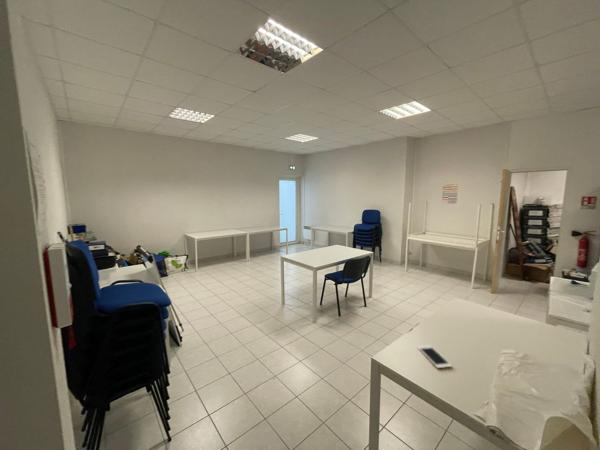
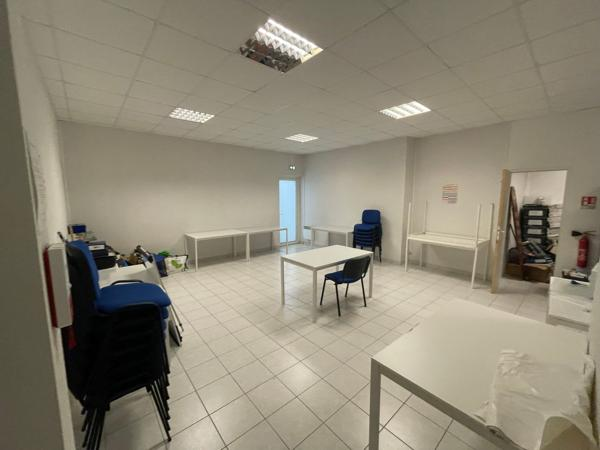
- cell phone [416,344,453,369]
